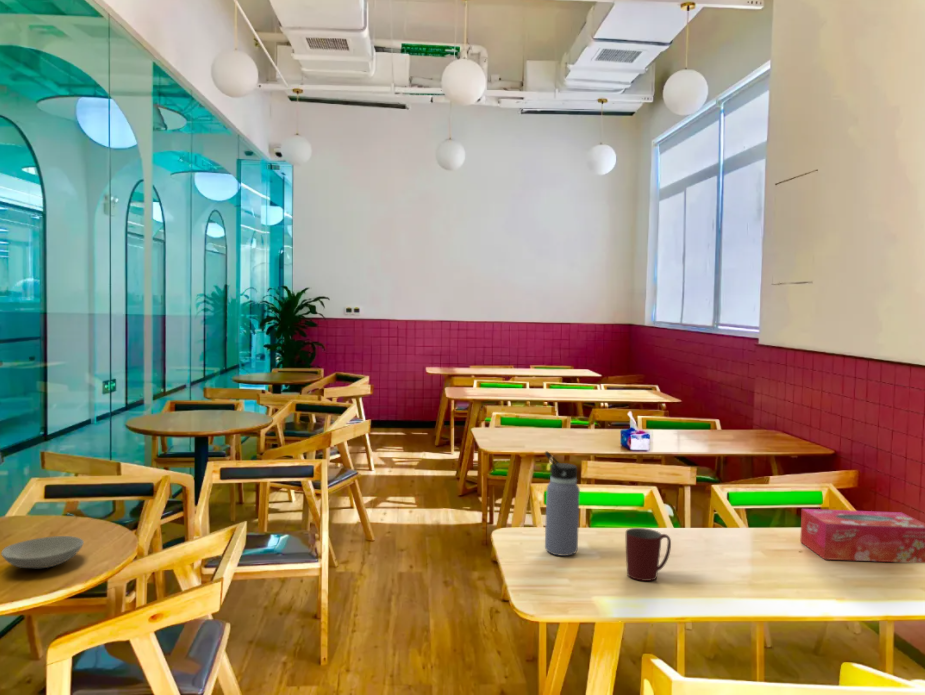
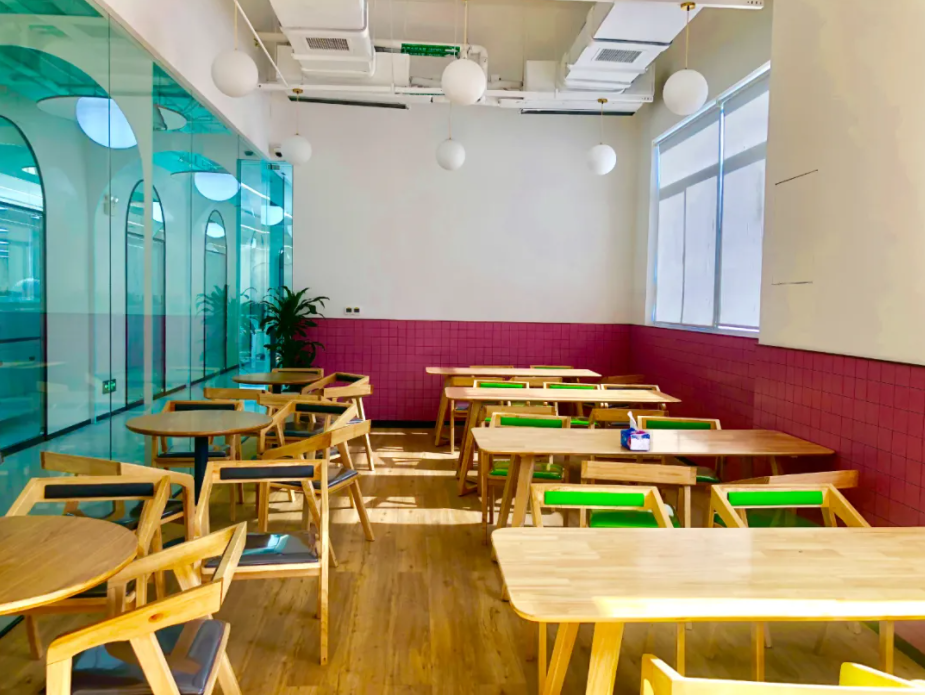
- water bottle [544,450,581,557]
- mug [625,527,672,582]
- tissue box [799,508,925,564]
- bowl [0,535,85,569]
